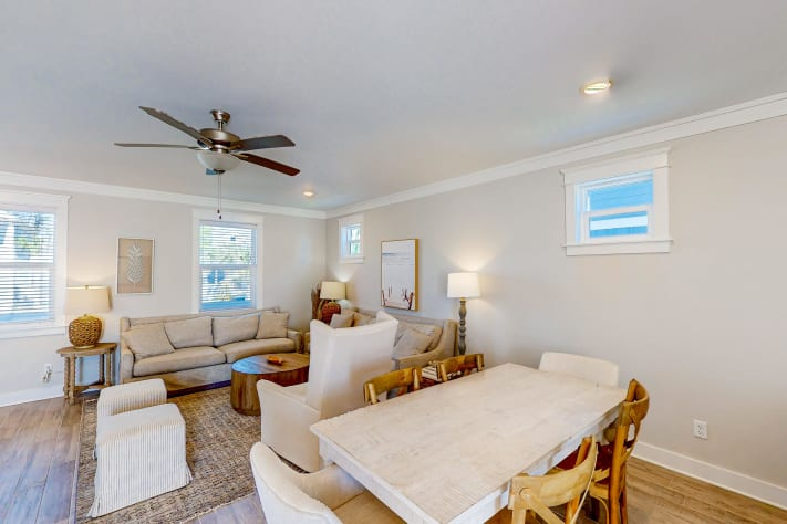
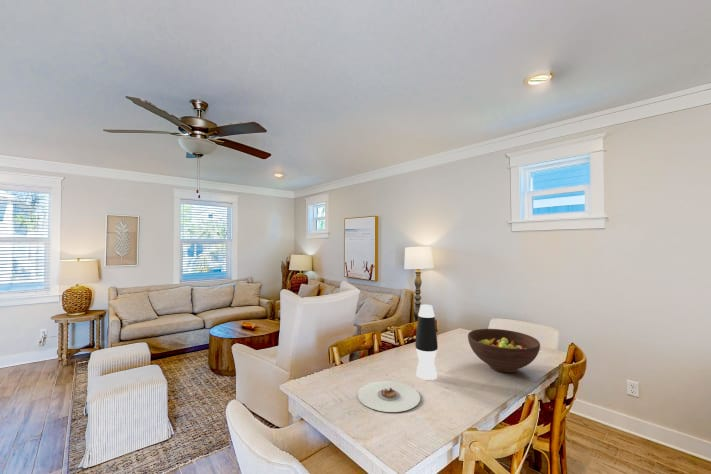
+ vase [414,304,439,381]
+ fruit bowl [467,328,541,373]
+ plate [357,380,421,413]
